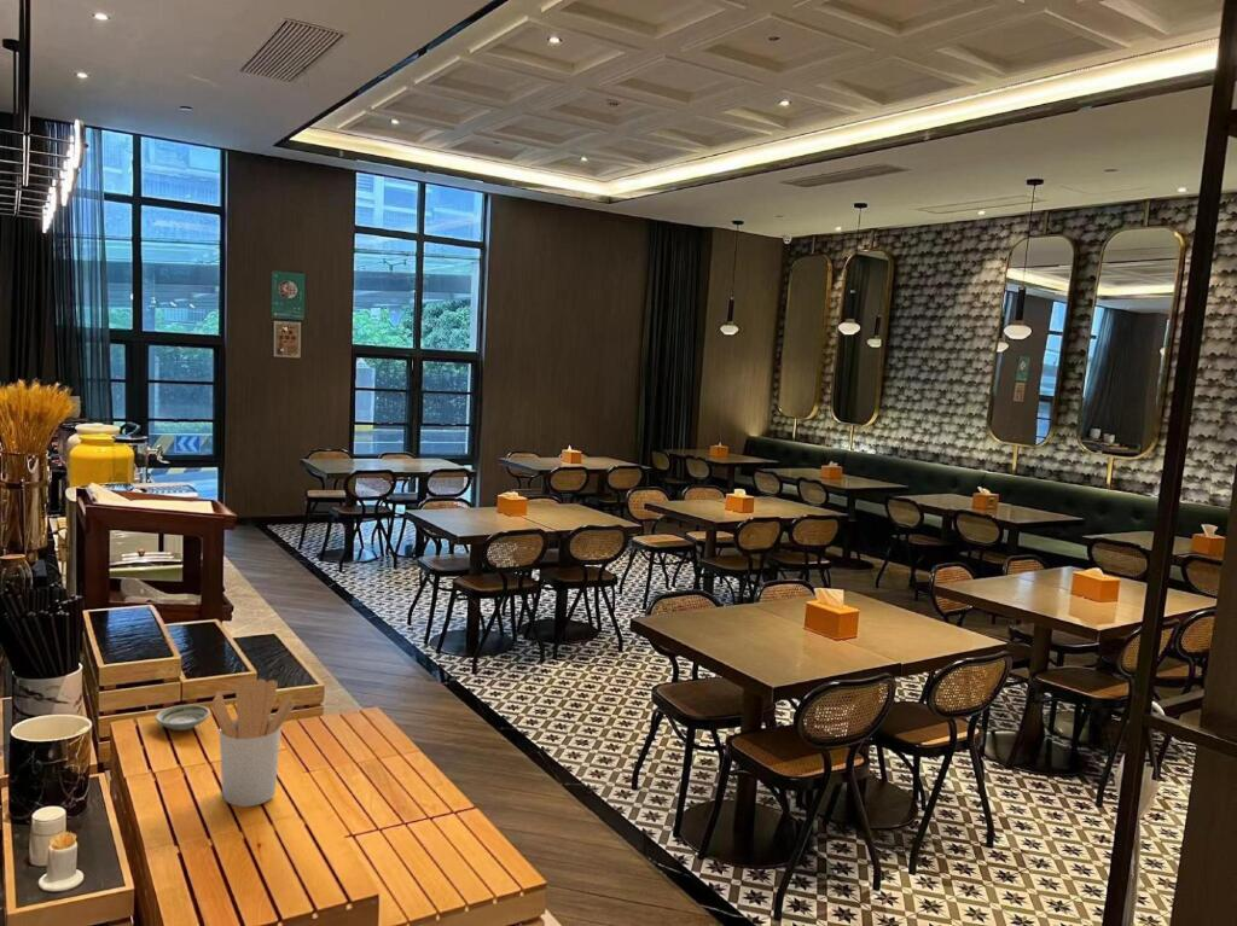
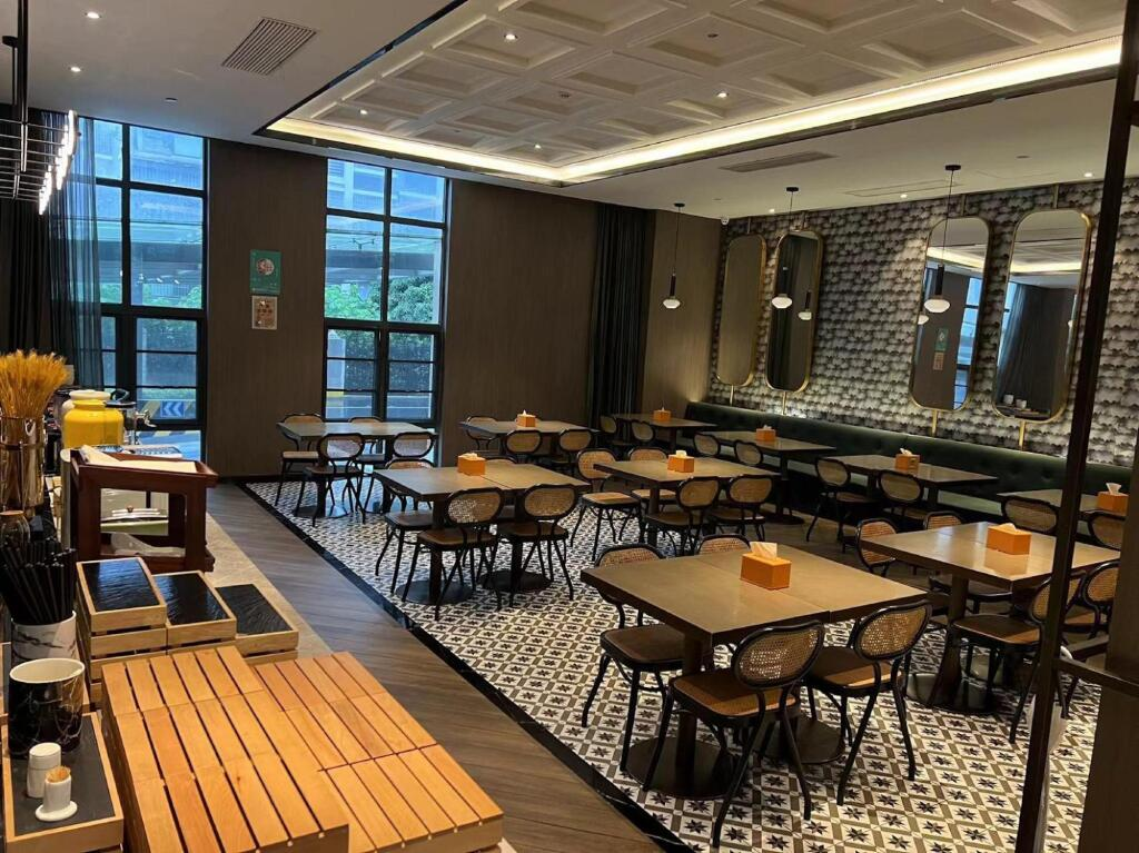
- utensil holder [211,677,296,808]
- saucer [155,704,211,732]
